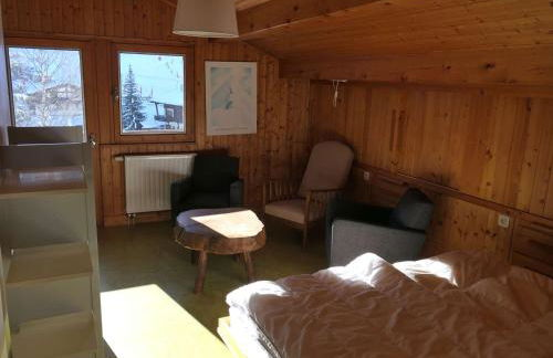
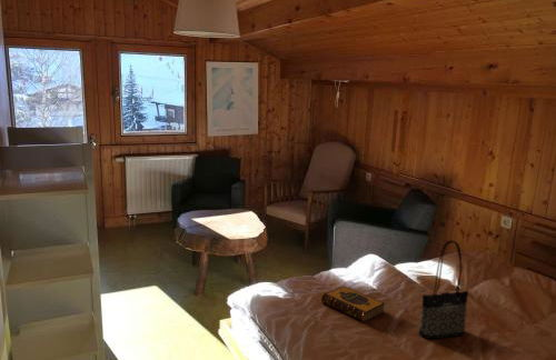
+ tote bag [418,239,469,340]
+ hardback book [320,284,386,323]
